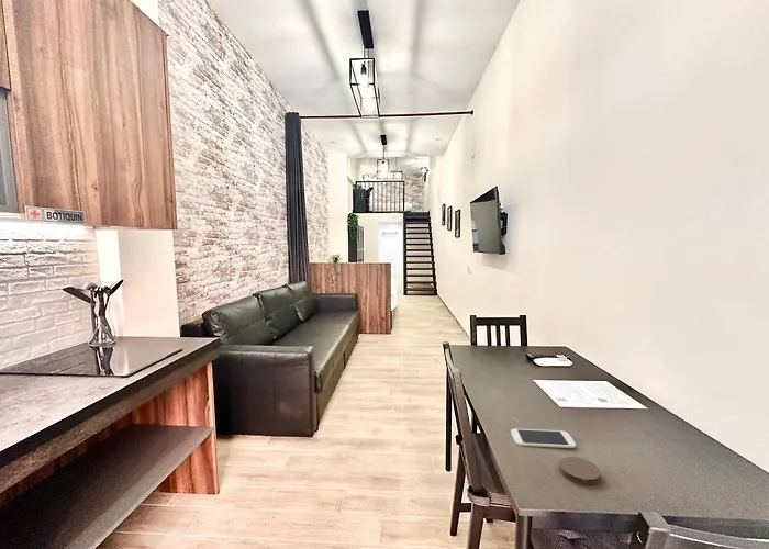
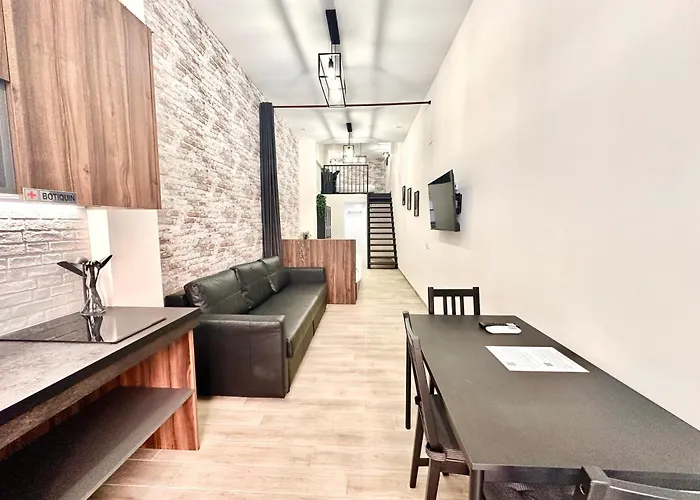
- coaster [558,456,602,485]
- smartphone [510,428,577,449]
